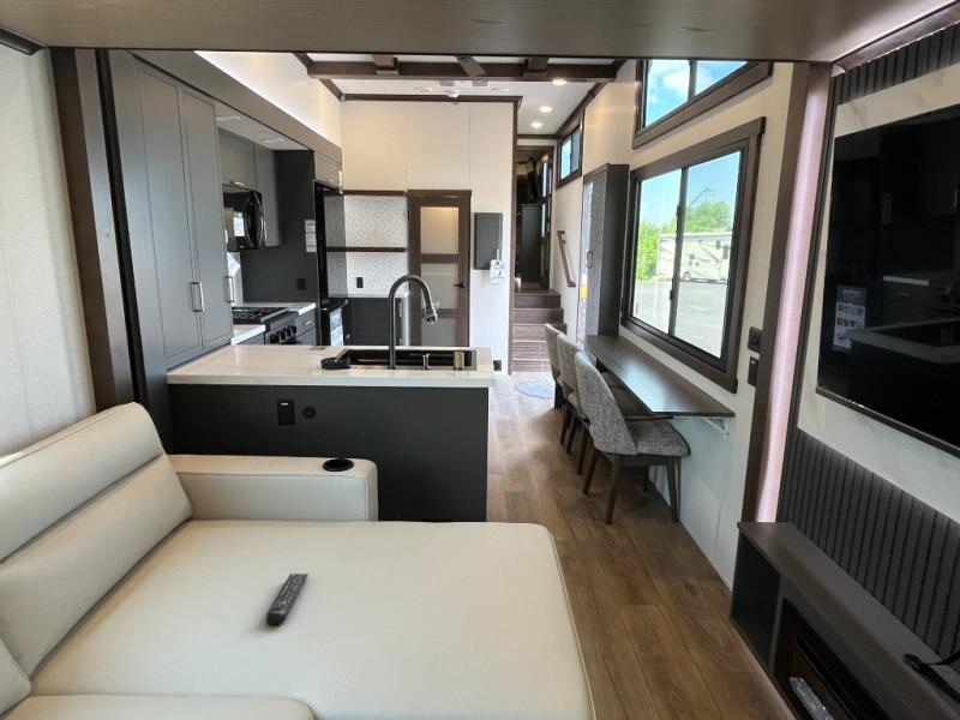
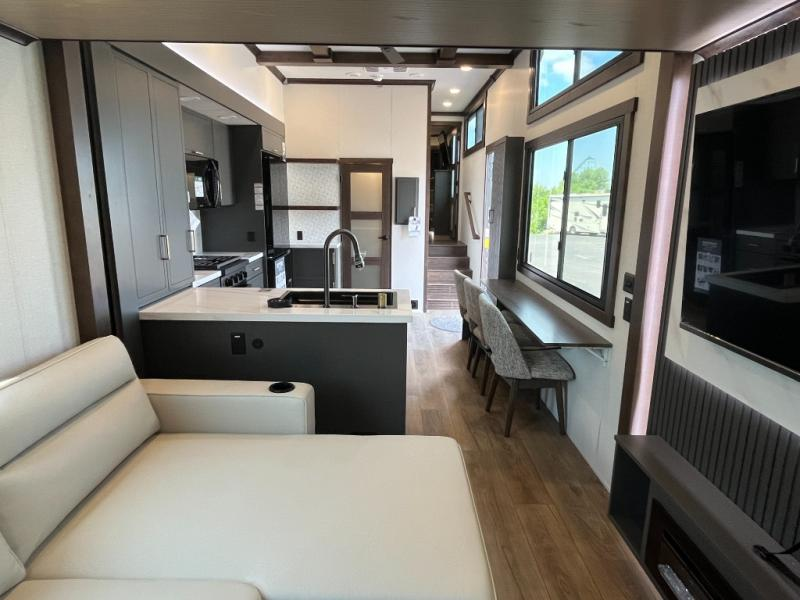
- remote control [265,572,310,626]
